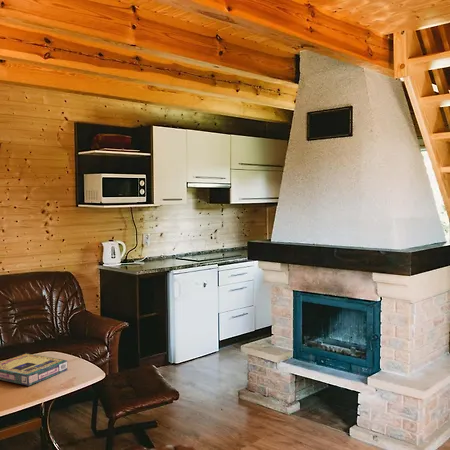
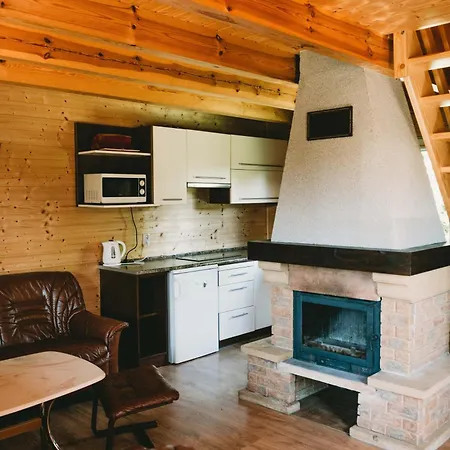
- video game box [0,352,68,387]
